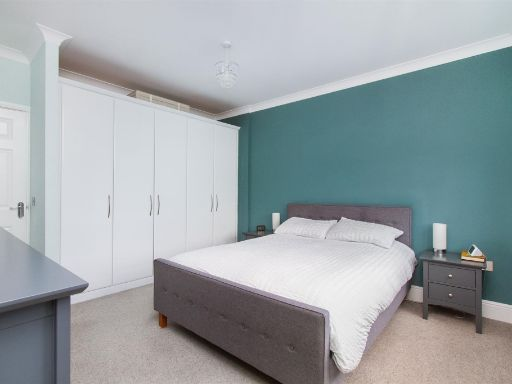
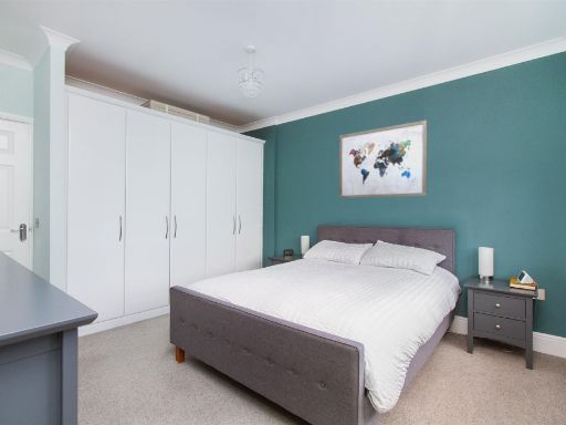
+ wall art [338,118,428,199]
